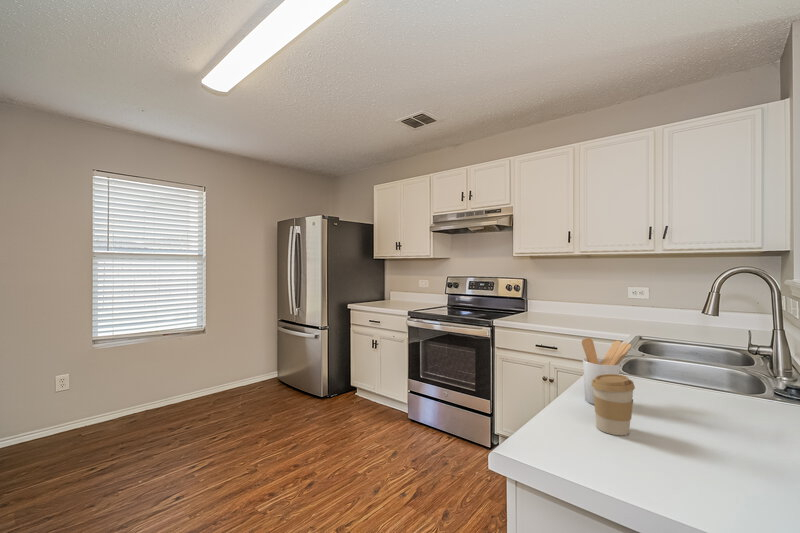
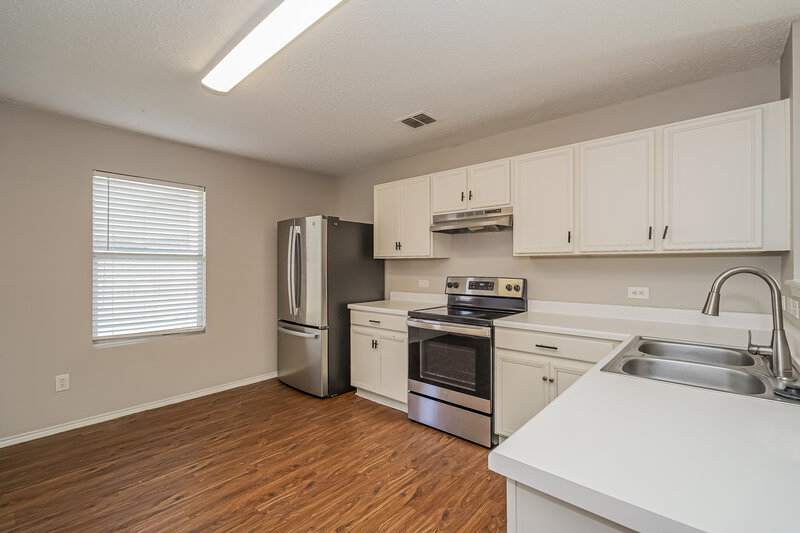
- utensil holder [581,337,632,405]
- coffee cup [591,374,636,436]
